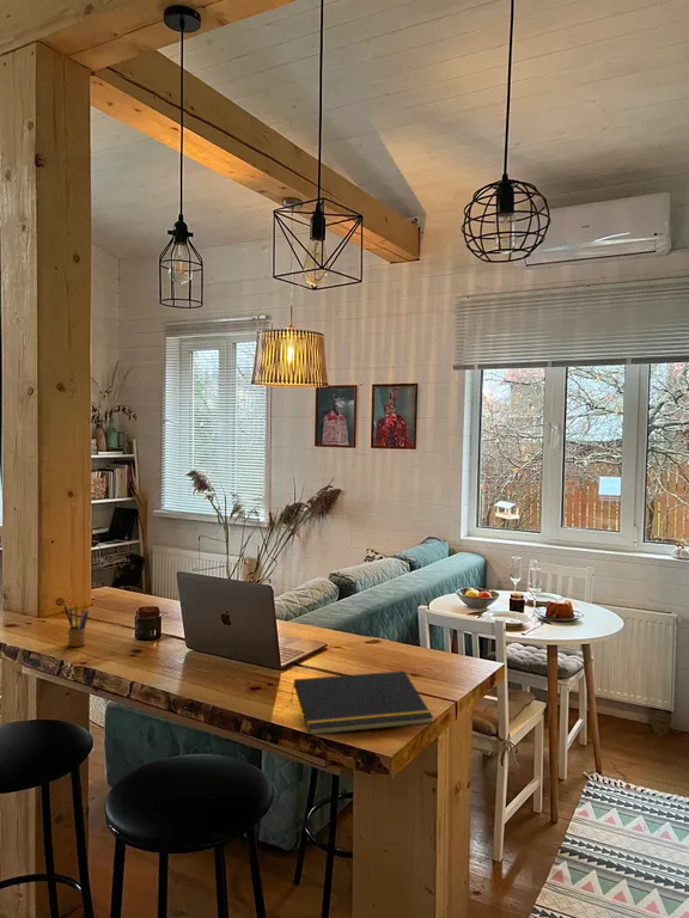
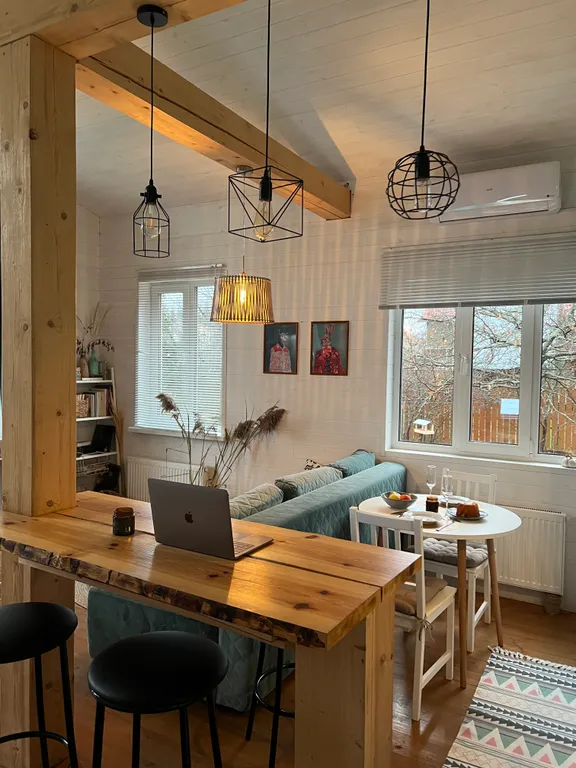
- pencil box [63,604,91,648]
- notepad [289,669,434,736]
